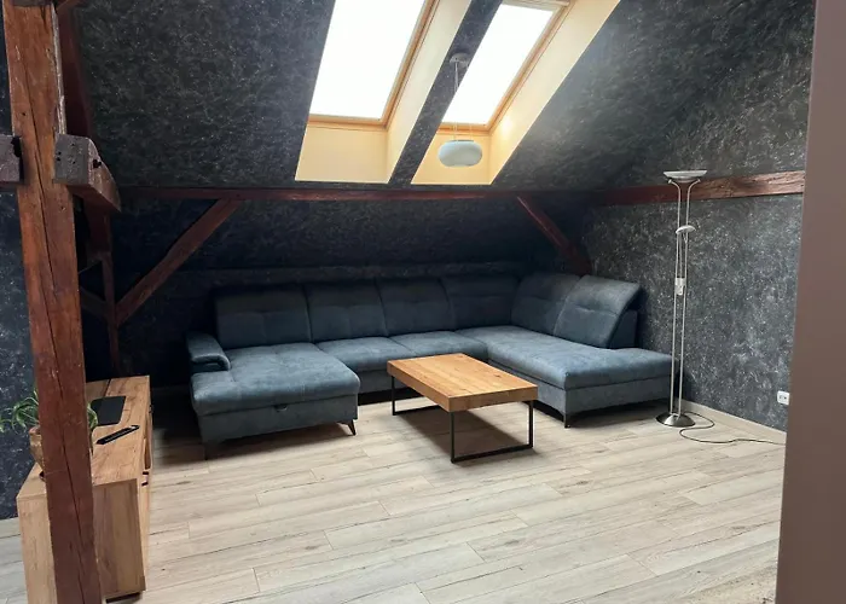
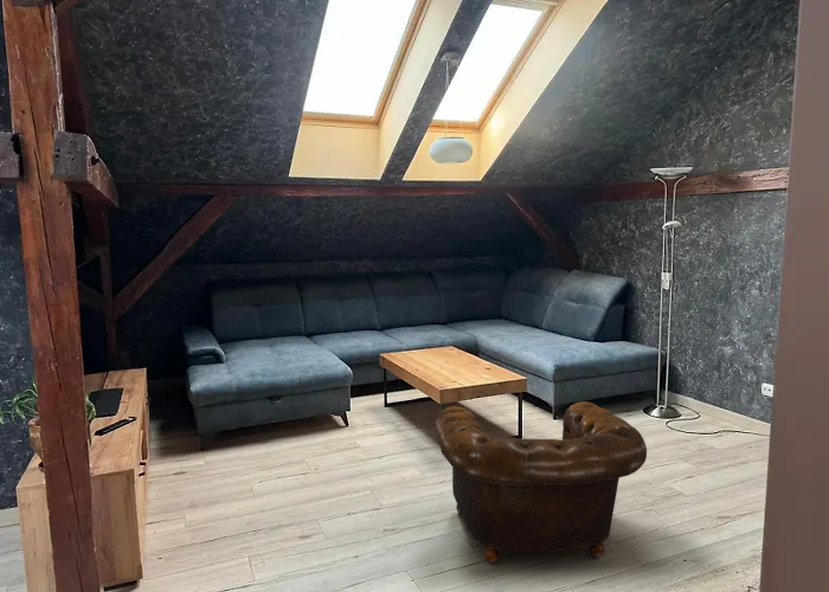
+ armchair [433,400,648,565]
